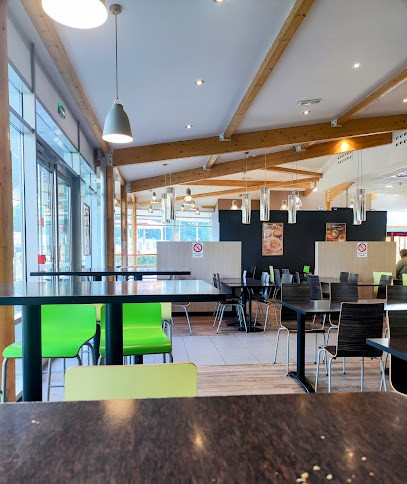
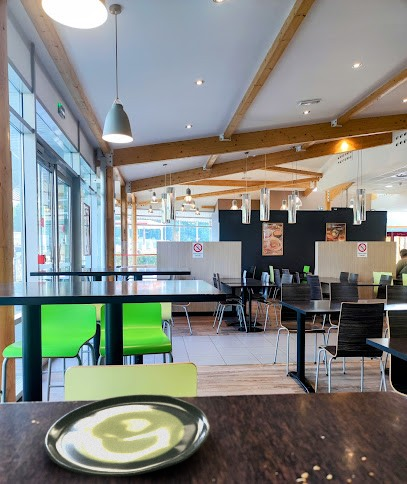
+ plate [43,393,211,478]
